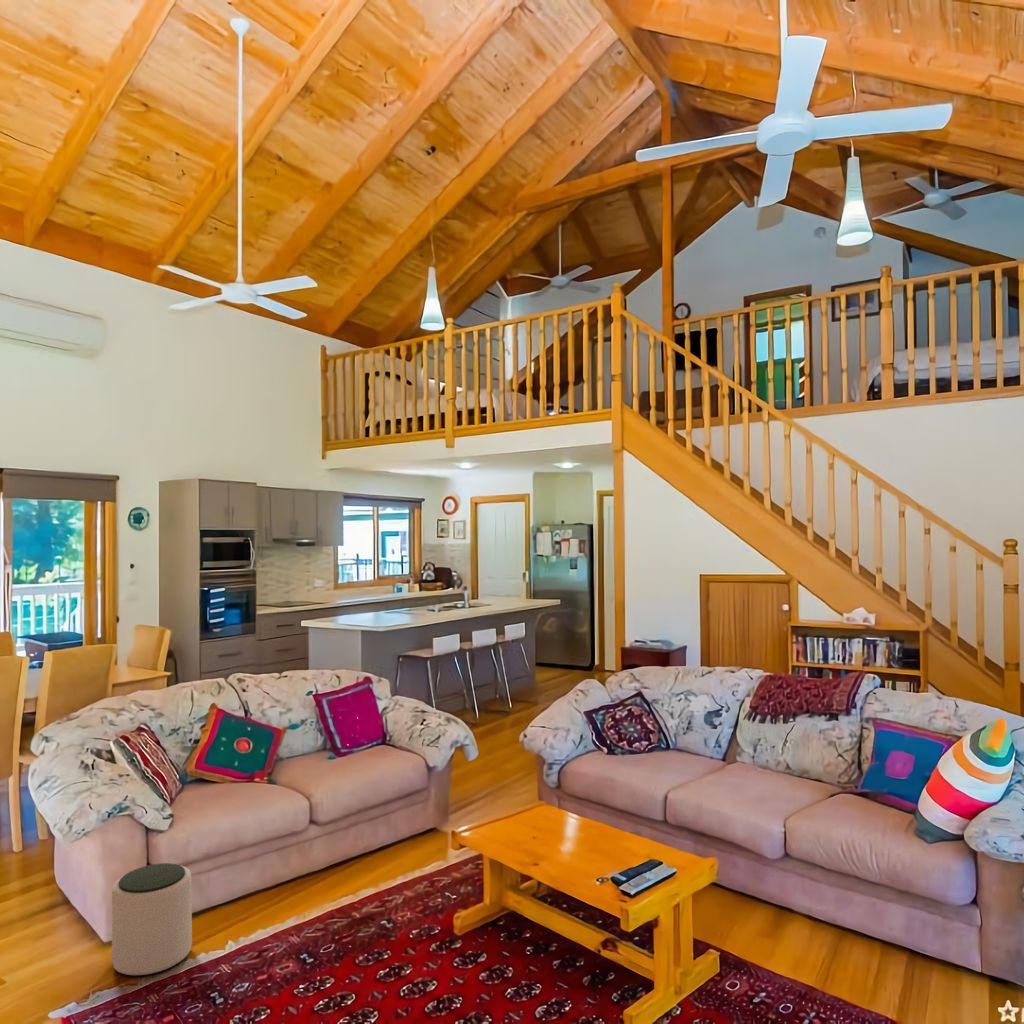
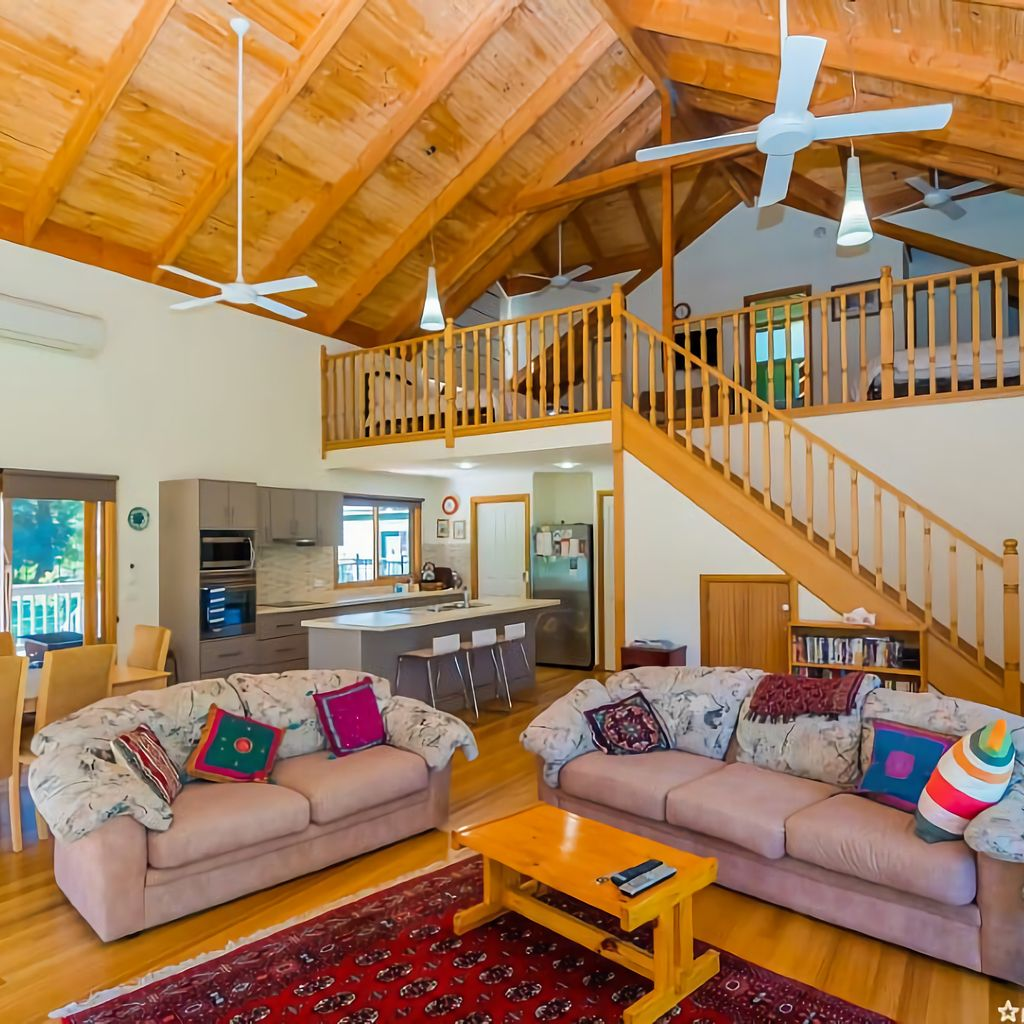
- plant pot [111,862,193,976]
